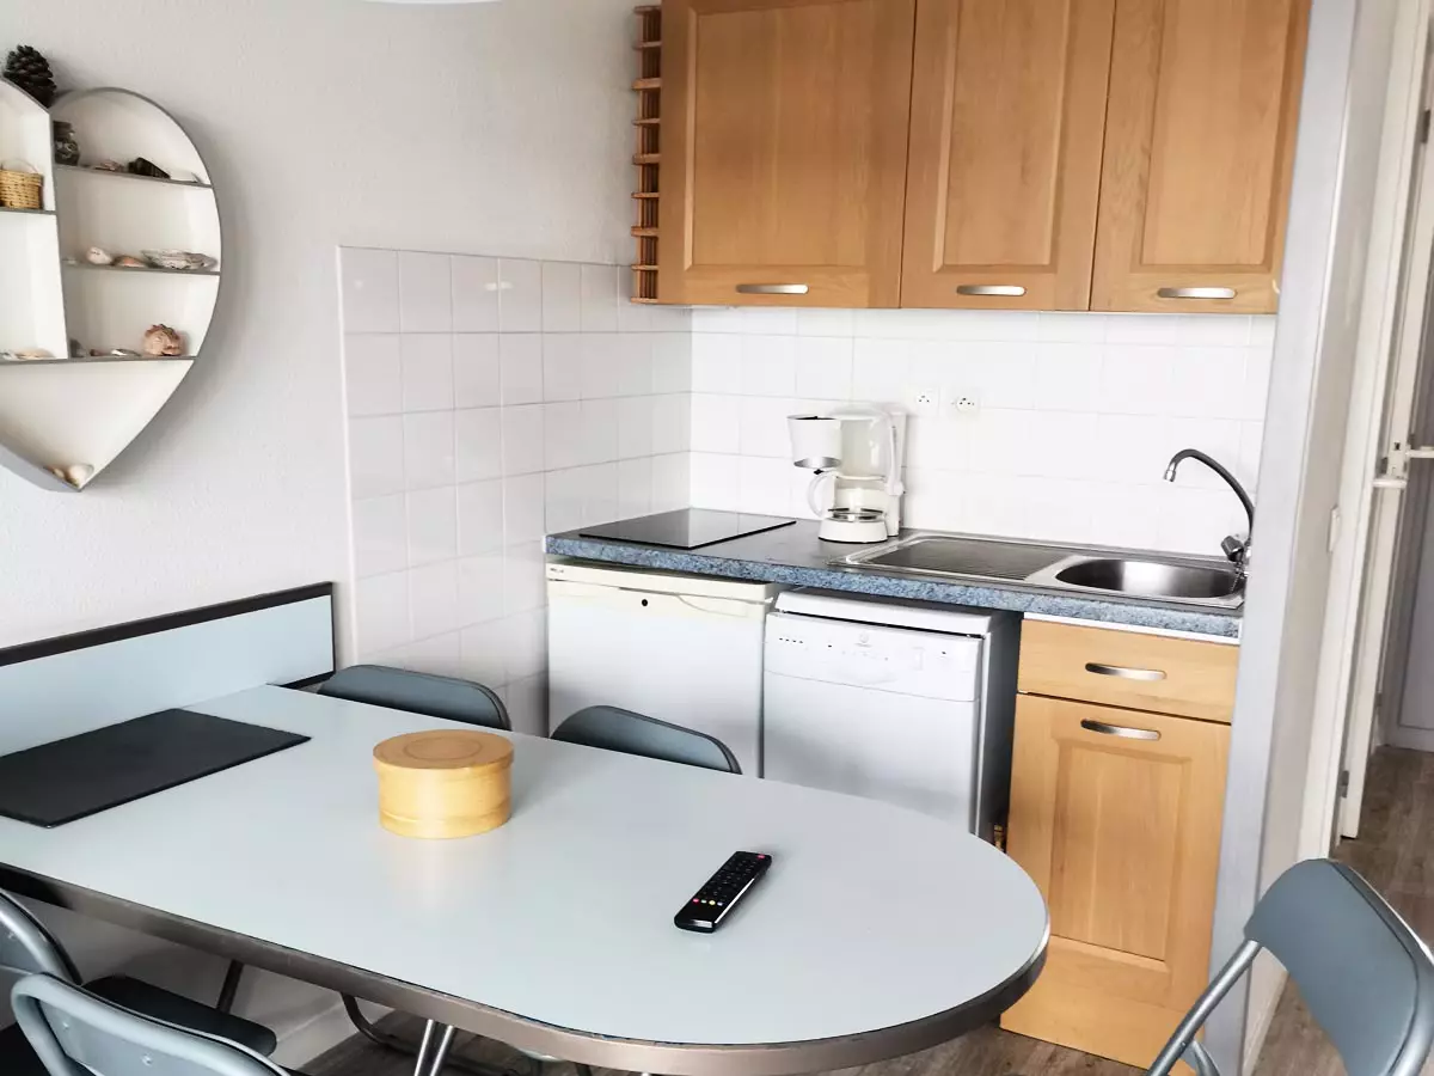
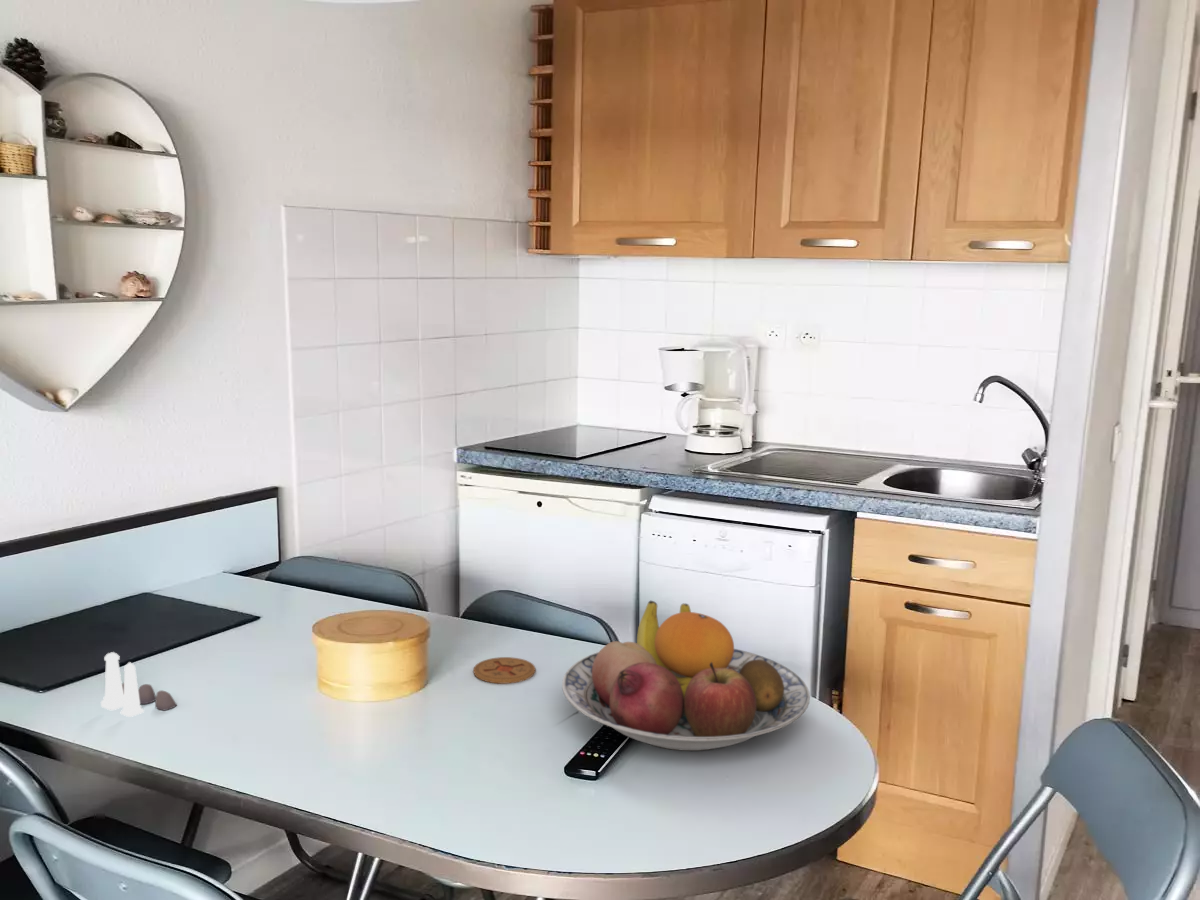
+ fruit bowl [561,600,811,752]
+ coaster [472,656,536,685]
+ salt and pepper shaker set [100,651,178,718]
